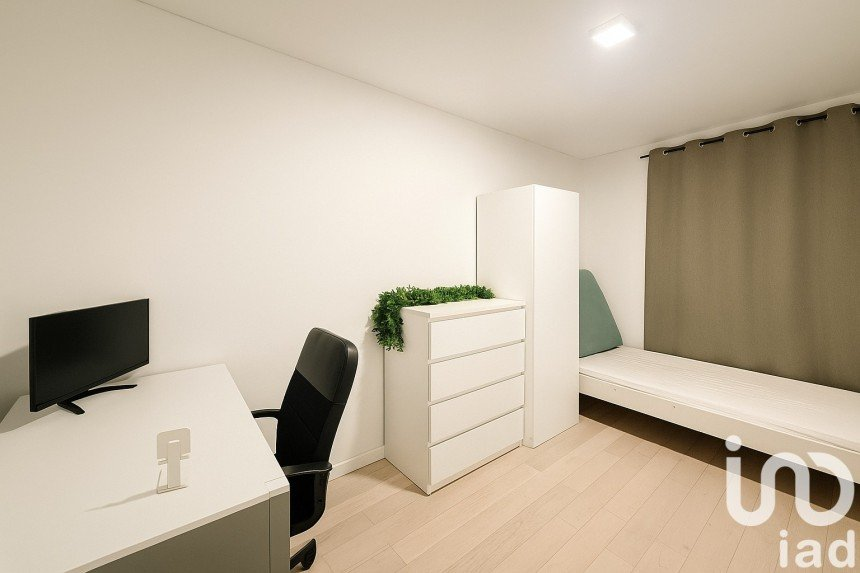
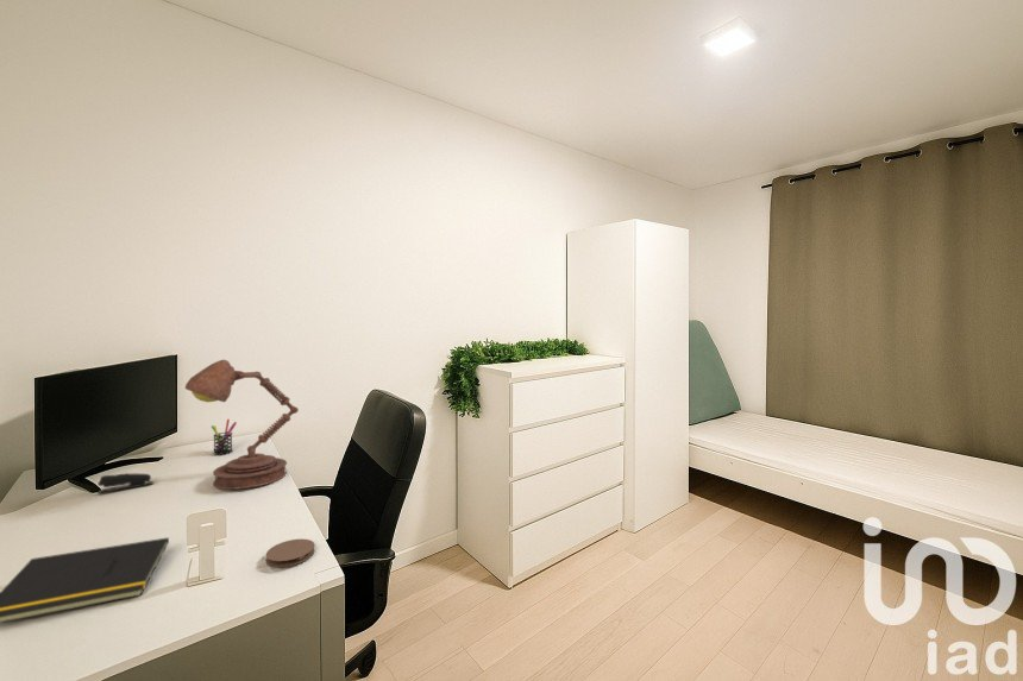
+ desk lamp [184,359,300,491]
+ stapler [96,473,155,494]
+ coaster [265,538,316,568]
+ pen holder [211,418,238,455]
+ notepad [0,536,170,624]
